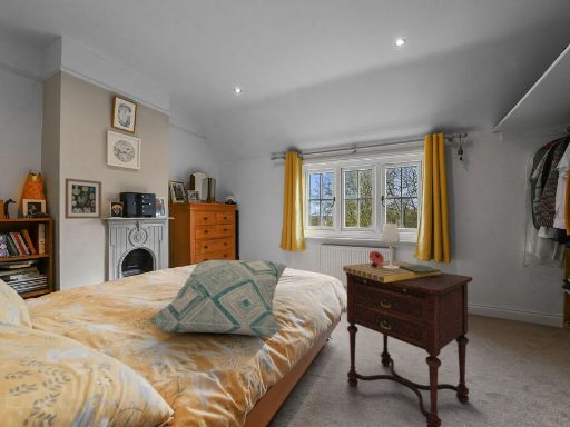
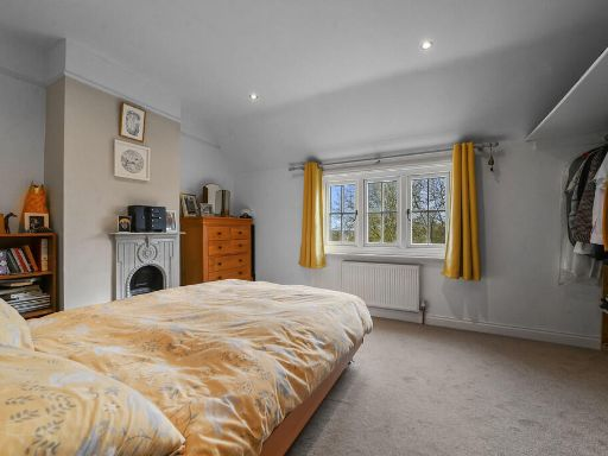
- cocktail glass [342,219,443,282]
- side table [345,271,473,427]
- decorative pillow [147,259,288,337]
- wall art [63,177,102,220]
